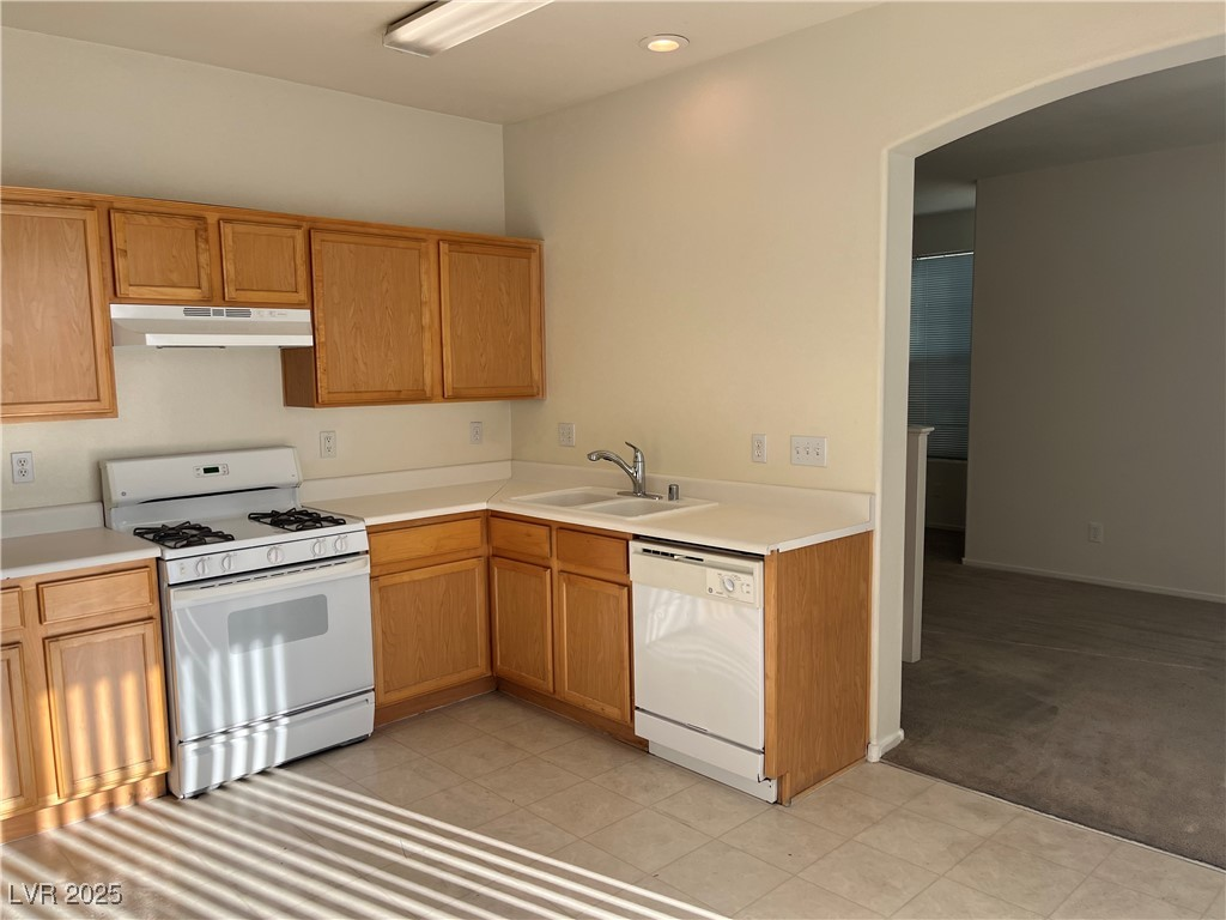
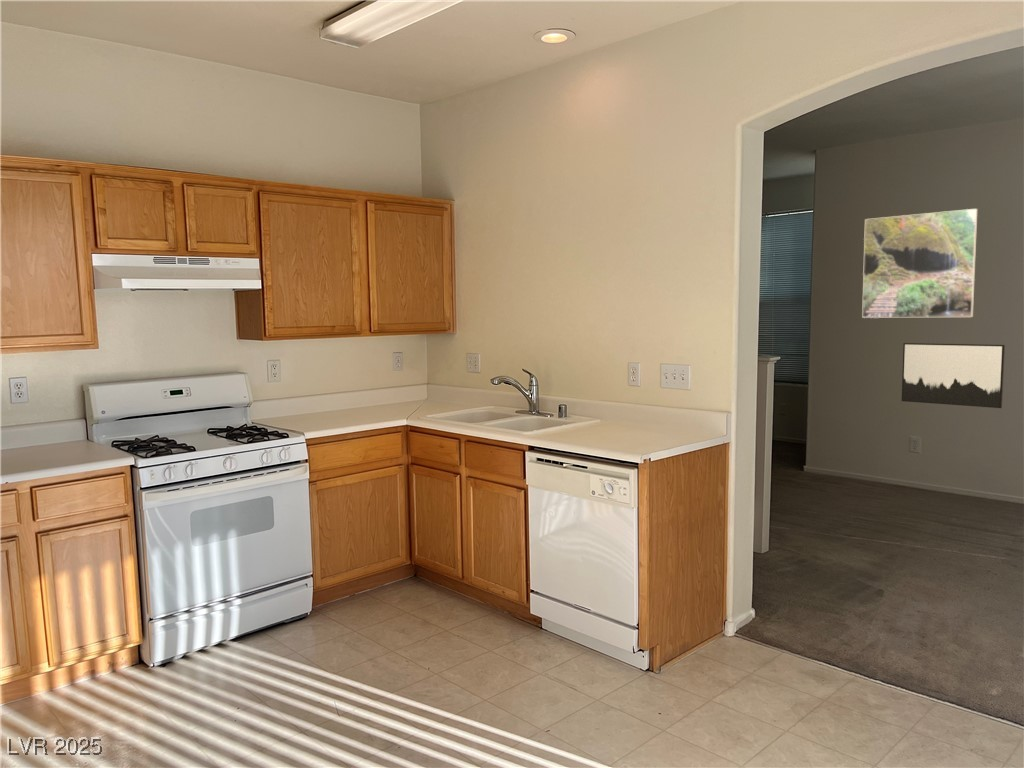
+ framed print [861,208,979,319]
+ wall art [901,342,1006,409]
